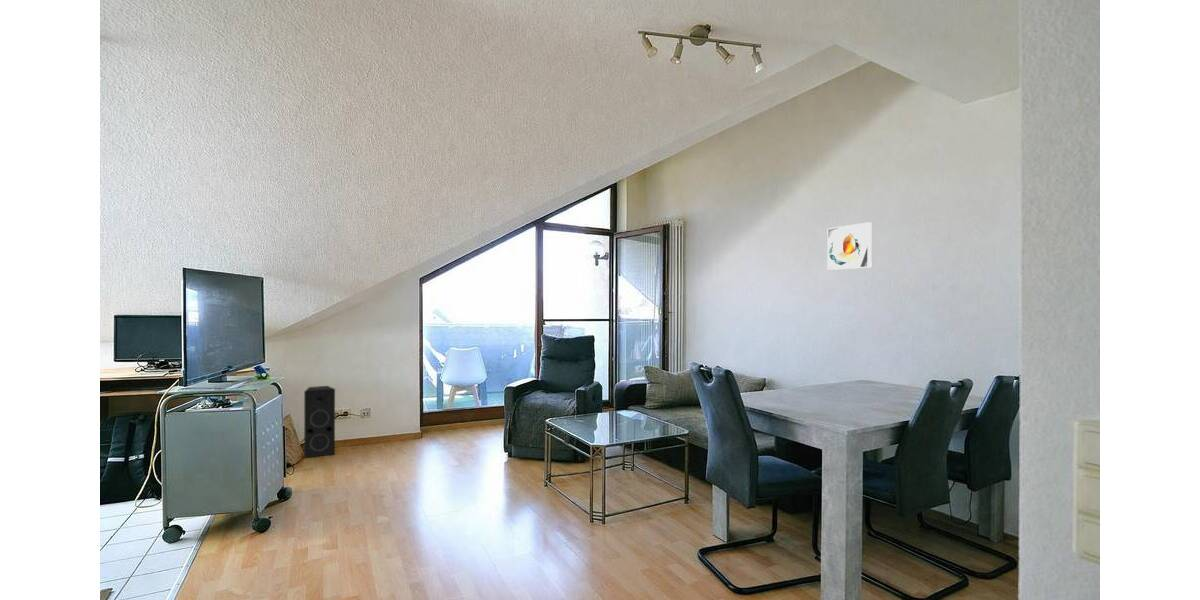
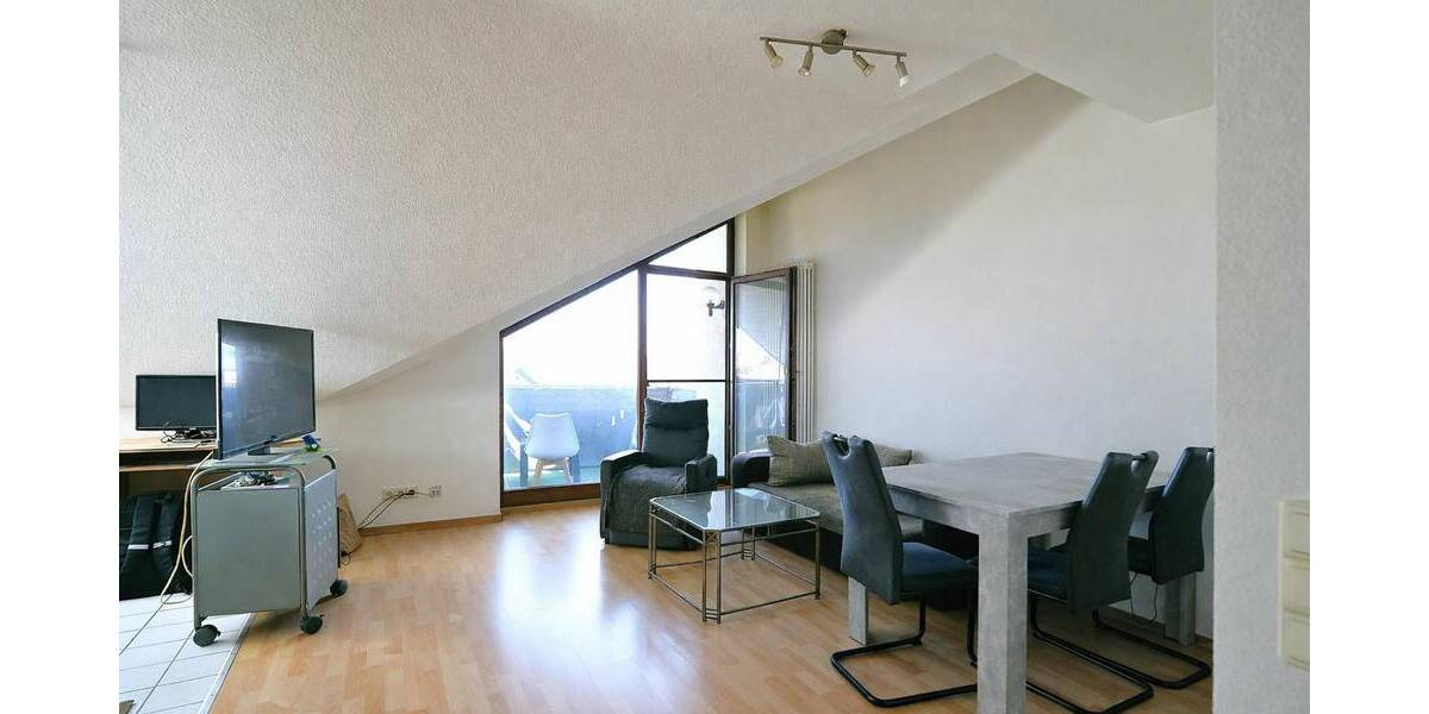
- speaker [303,385,336,459]
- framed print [826,221,873,271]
